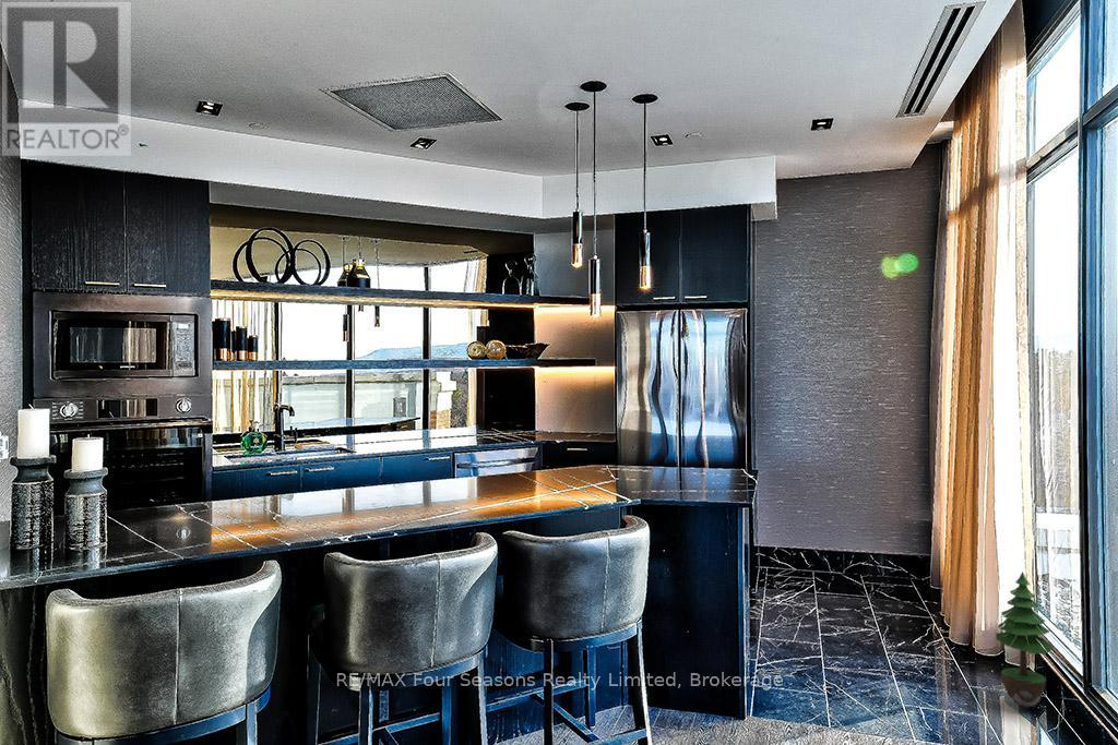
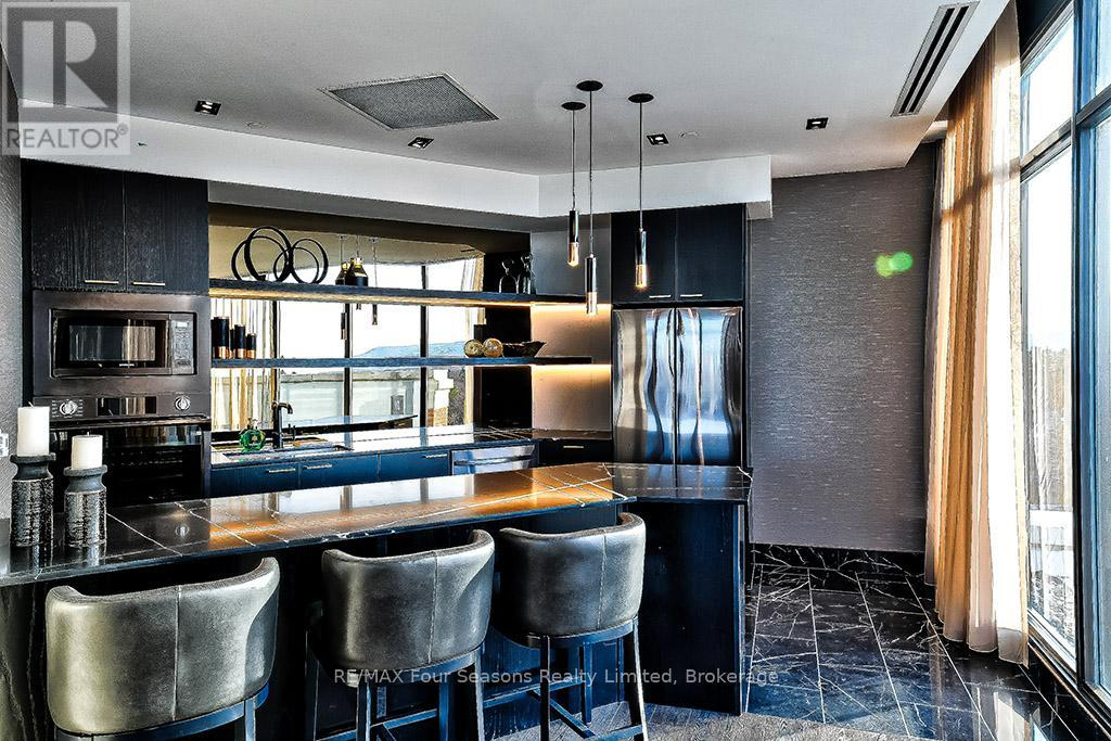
- potted tree [995,570,1054,709]
